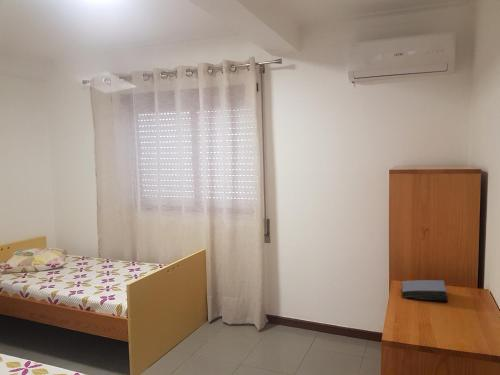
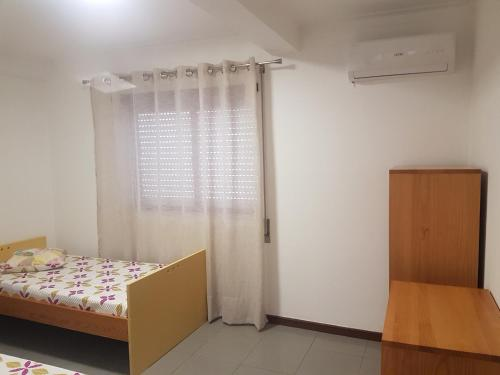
- book [401,279,449,301]
